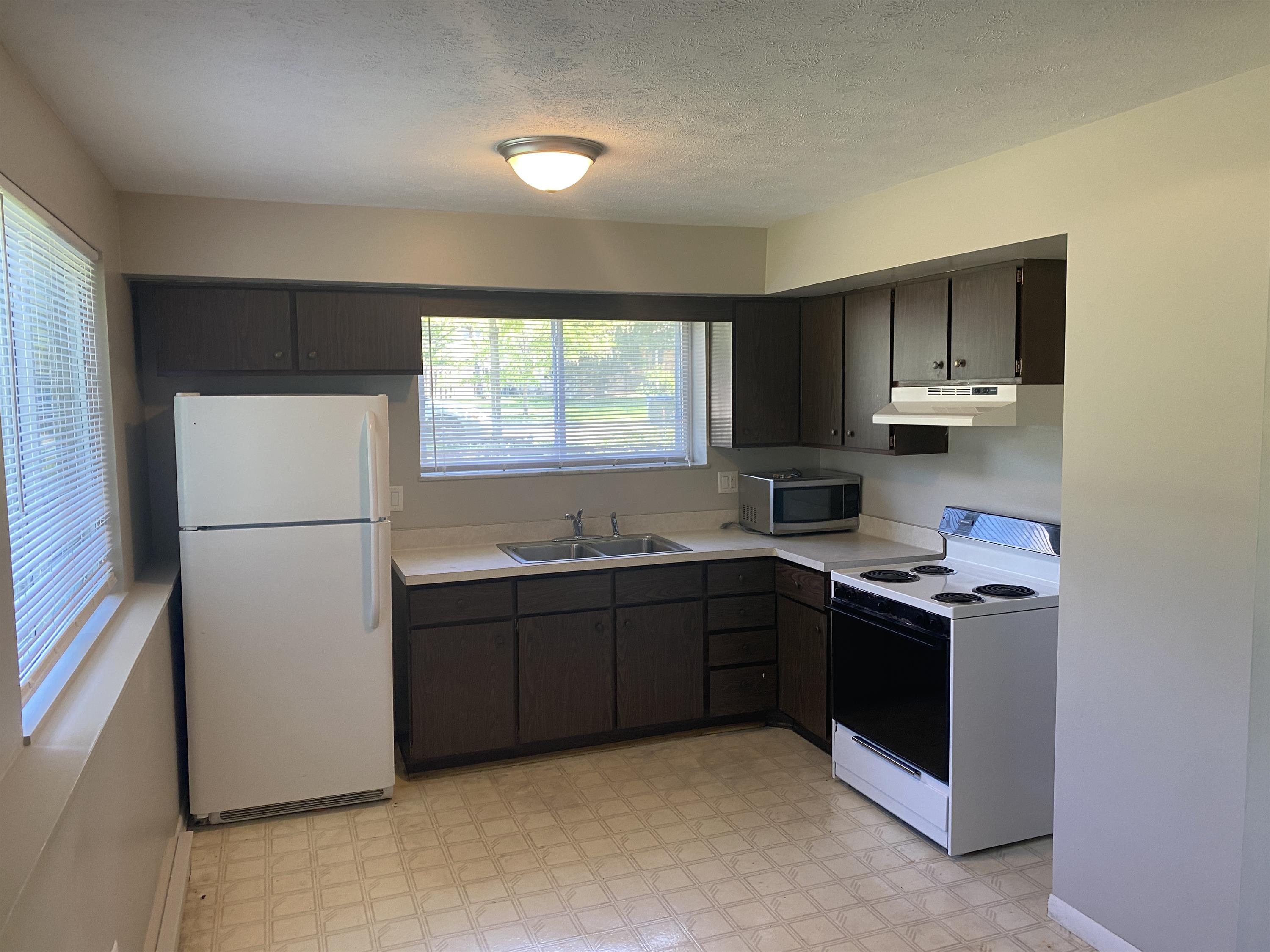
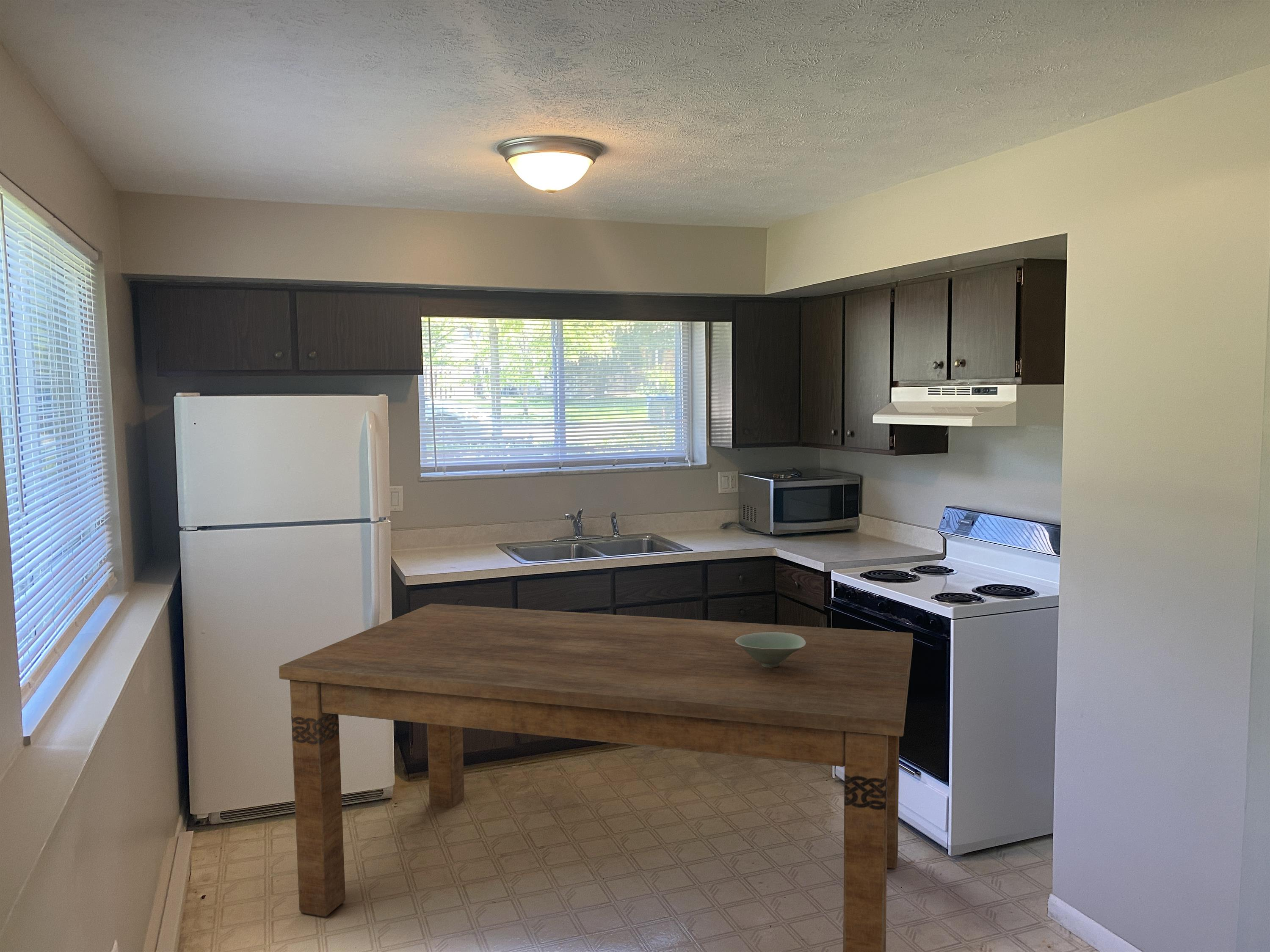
+ bowl [735,632,806,668]
+ dining table [279,603,914,952]
